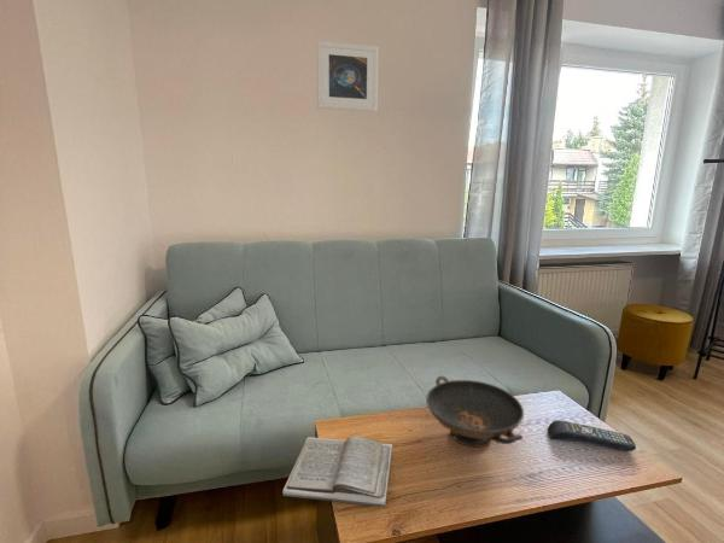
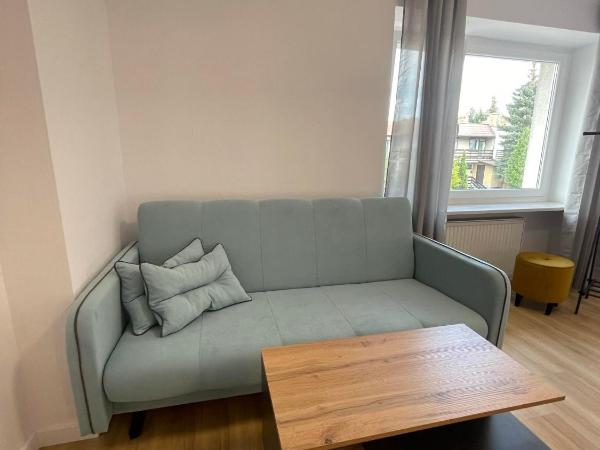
- book [282,434,393,508]
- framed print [316,40,379,112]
- decorative bowl [425,374,525,449]
- remote control [547,419,637,453]
